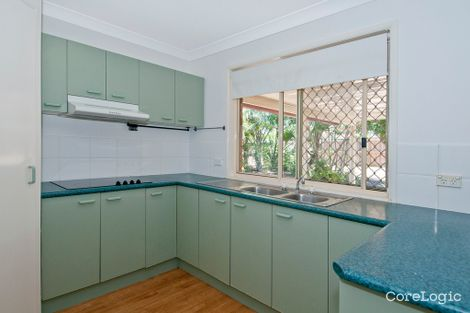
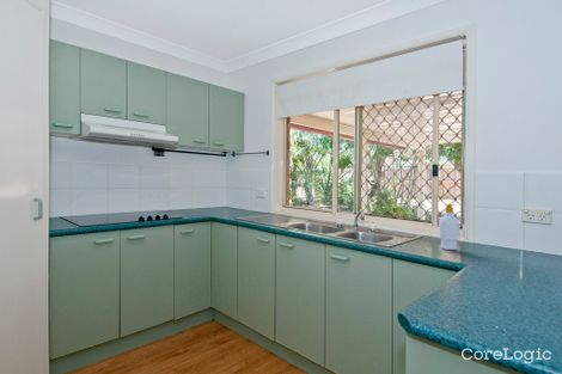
+ soap bottle [438,203,462,251]
